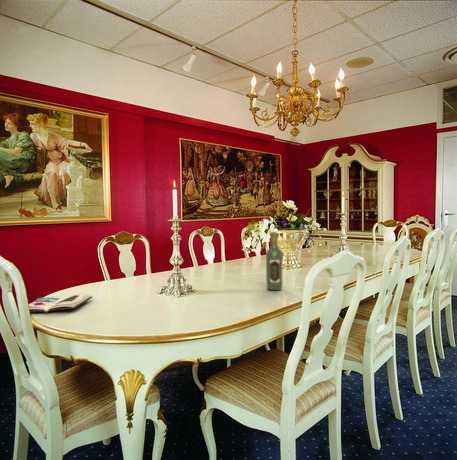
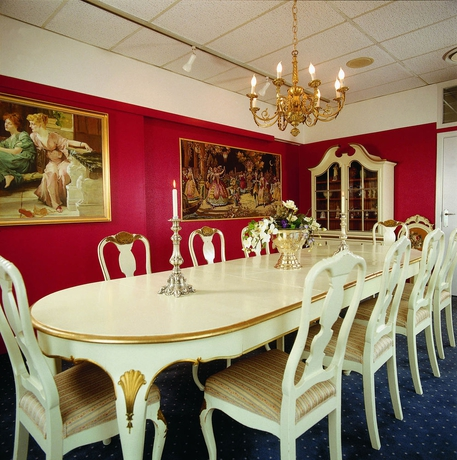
- wine bottle [265,231,283,291]
- book [28,292,93,314]
